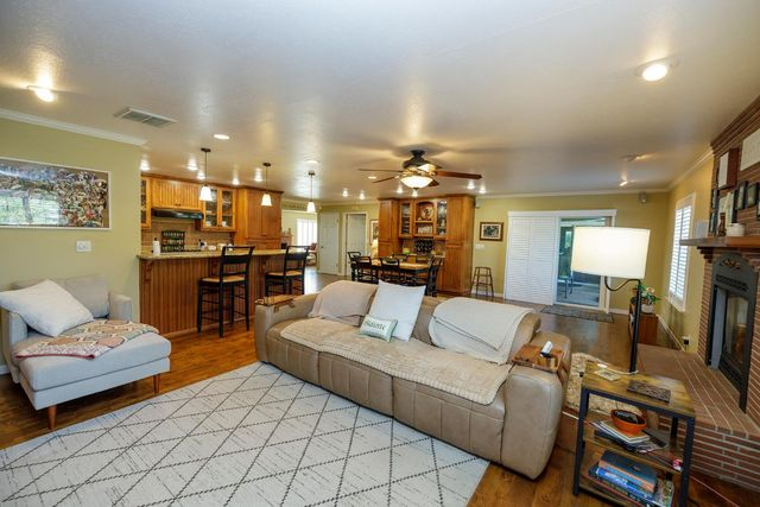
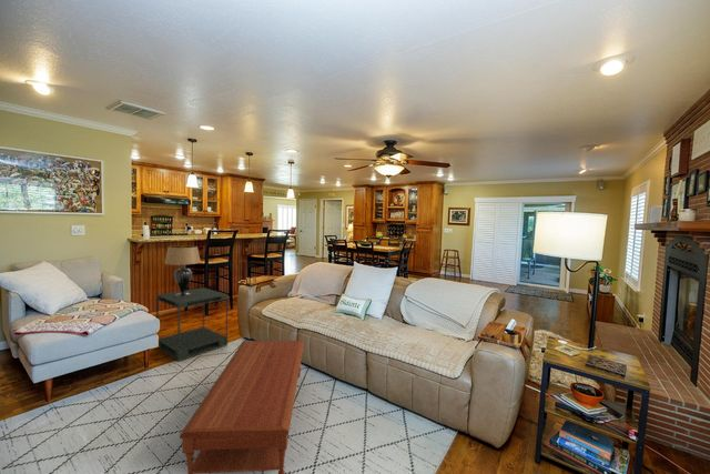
+ coffee table [179,340,305,474]
+ table lamp [164,244,202,296]
+ side table [155,286,229,362]
